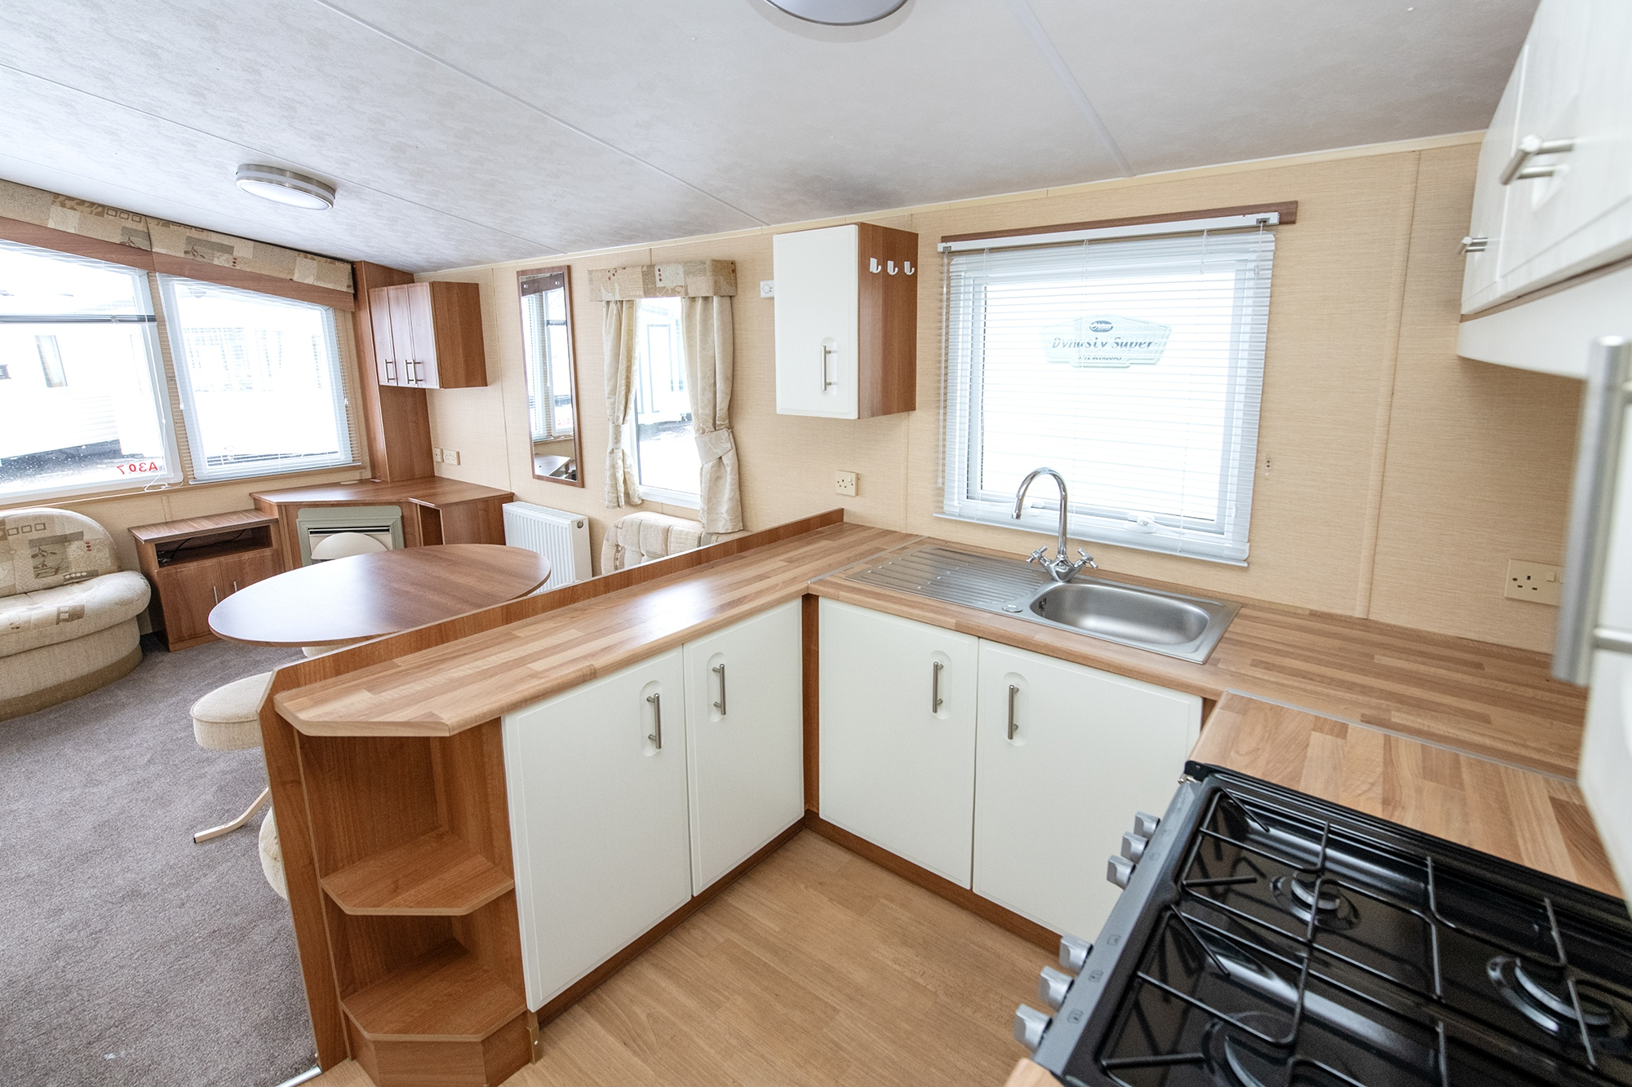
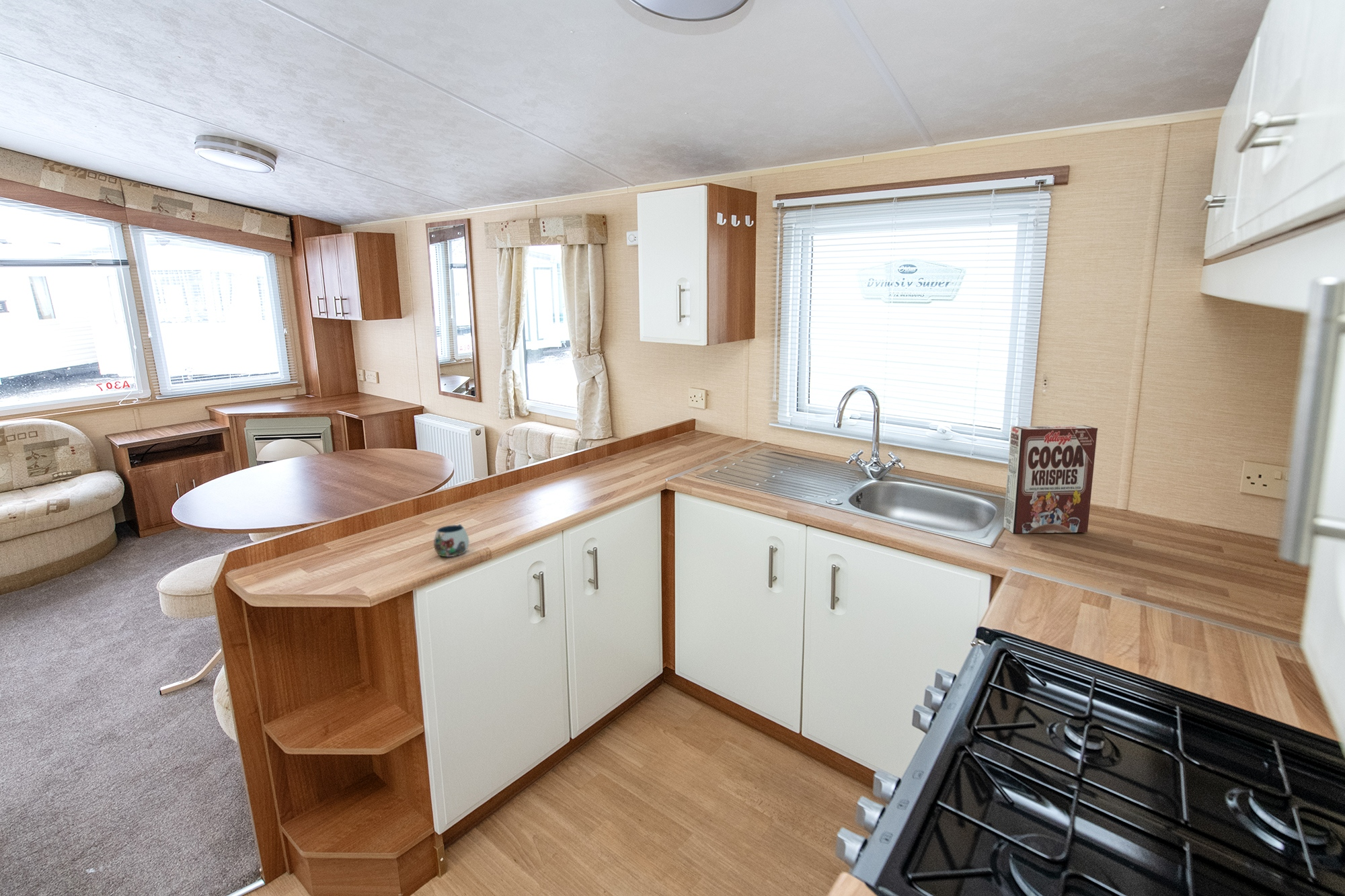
+ mug [433,524,470,557]
+ cereal box [1003,425,1098,534]
